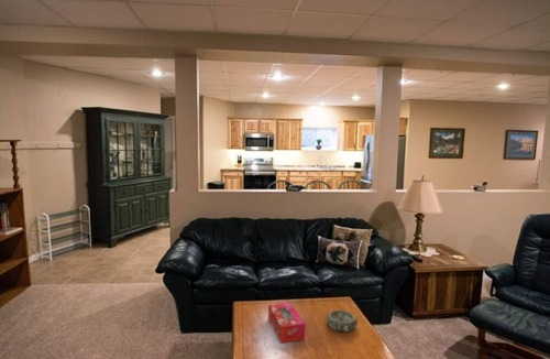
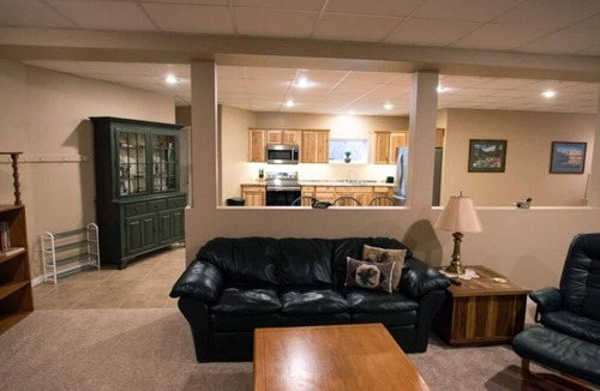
- tissue box [267,301,306,344]
- decorative bowl [326,308,359,333]
